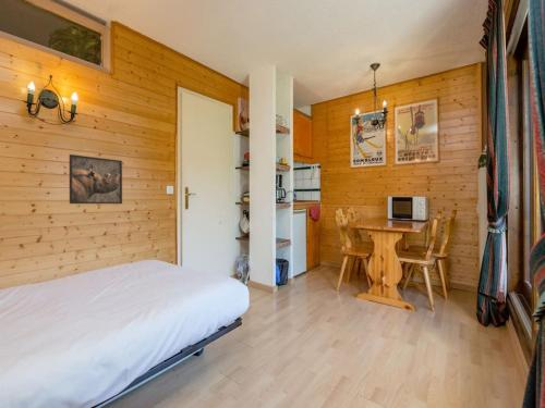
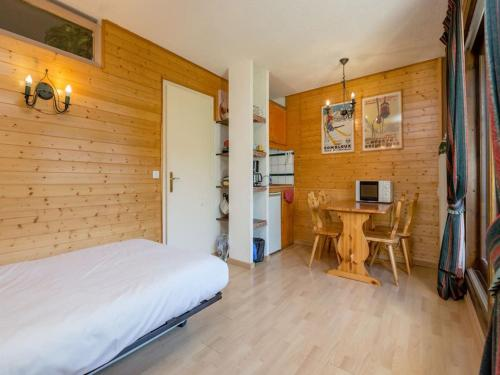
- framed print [69,153,123,205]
